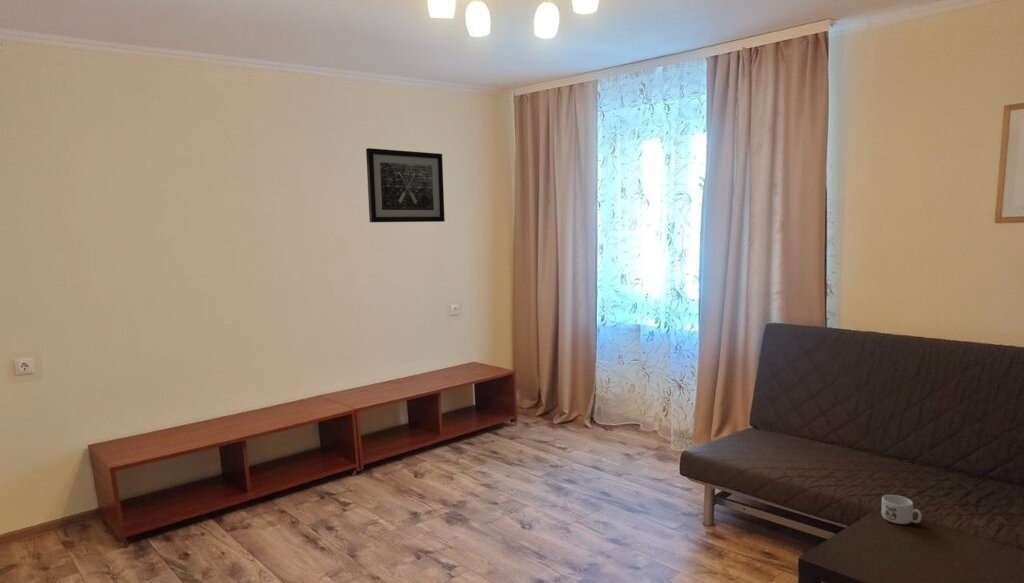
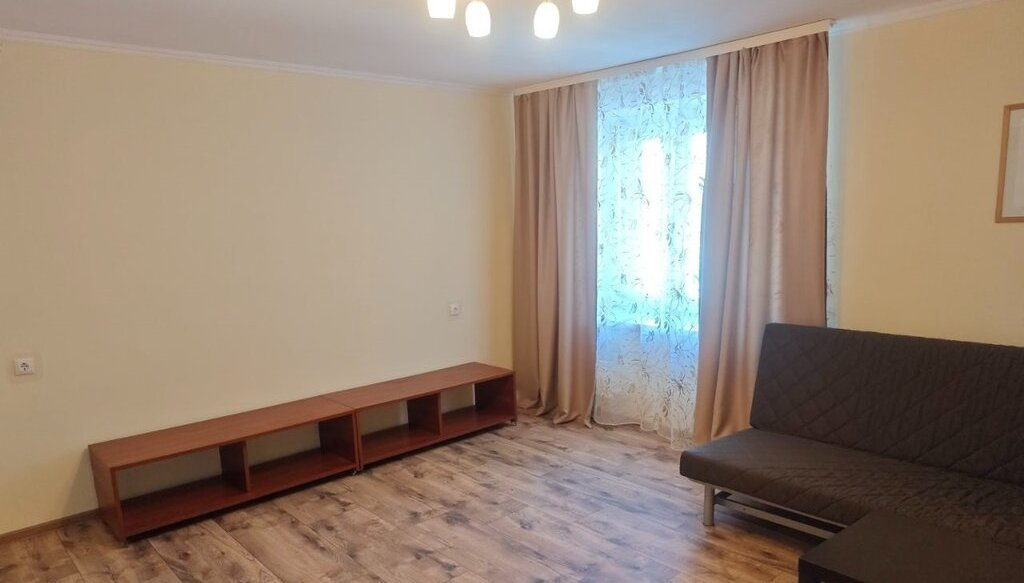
- wall art [365,147,446,223]
- mug [880,494,923,525]
